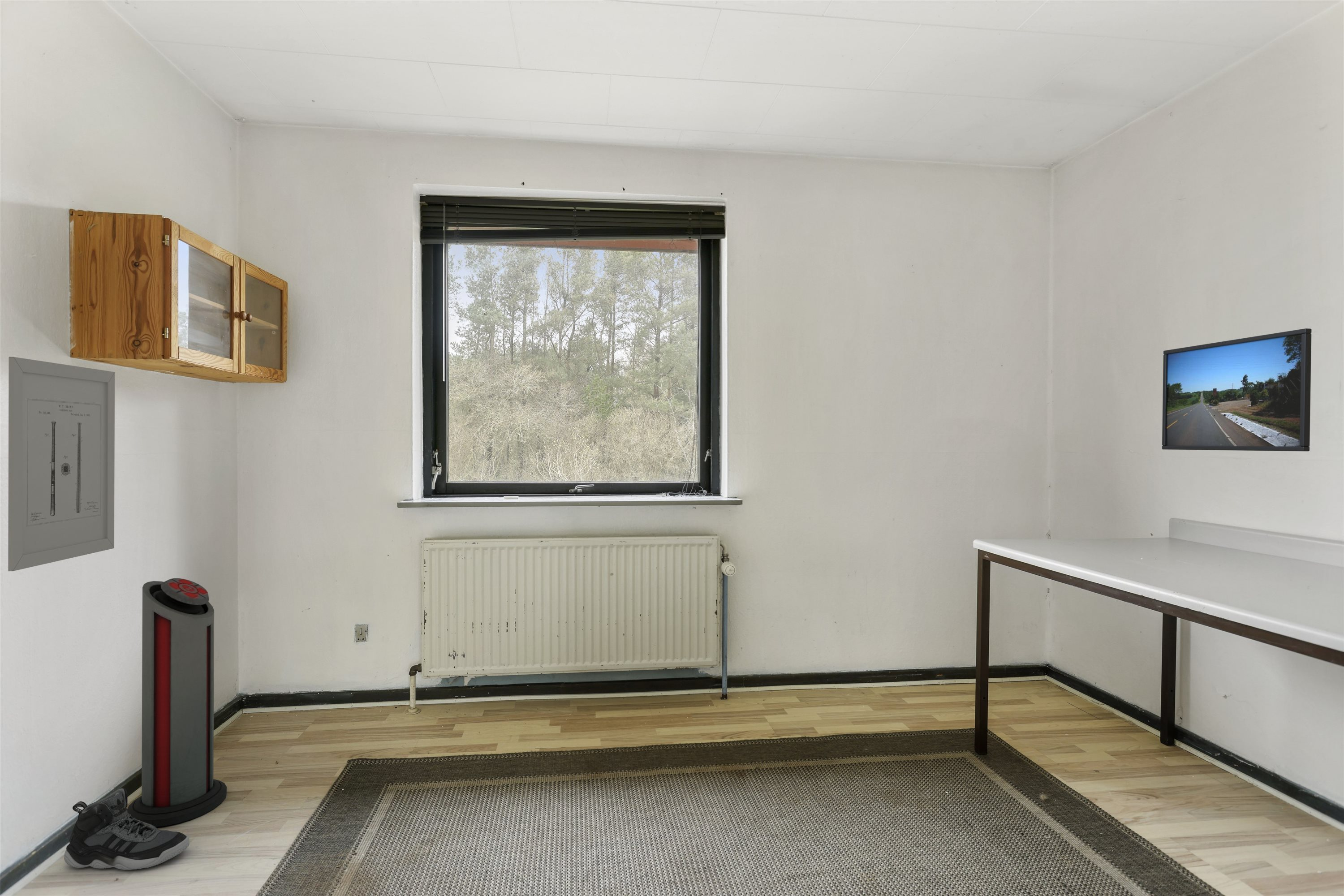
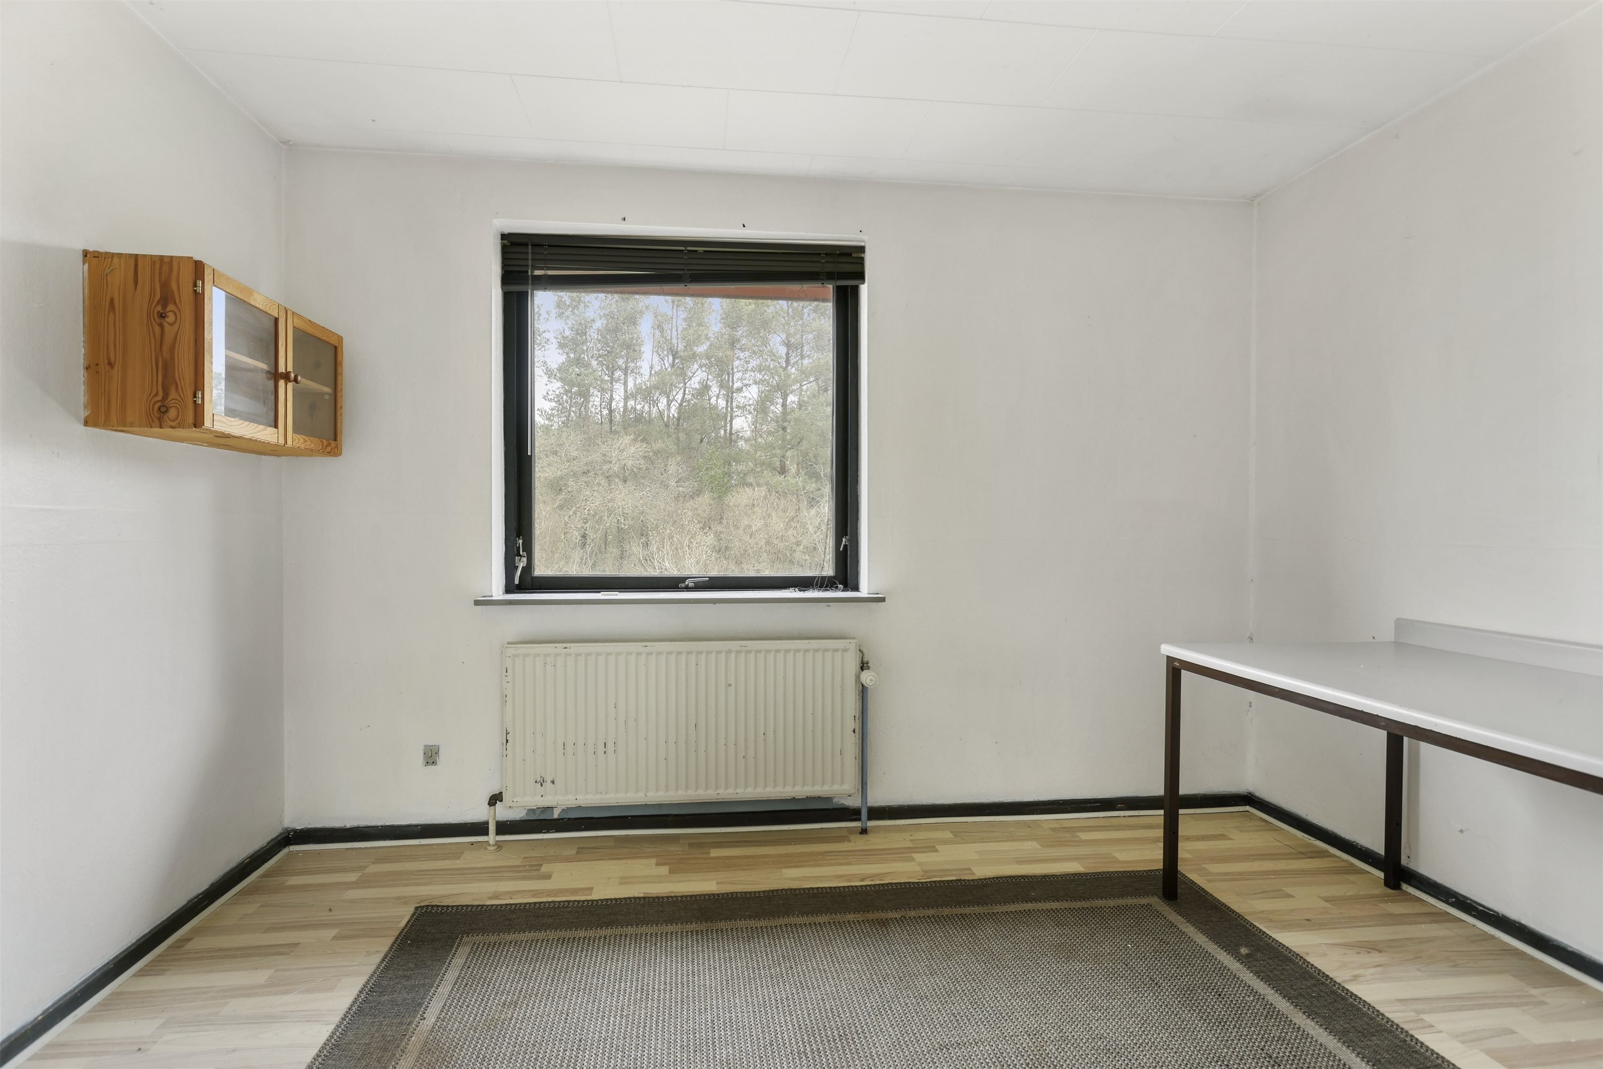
- sneaker [64,788,190,870]
- wall art [8,356,115,572]
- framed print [1162,328,1312,452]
- air purifier [127,577,227,827]
